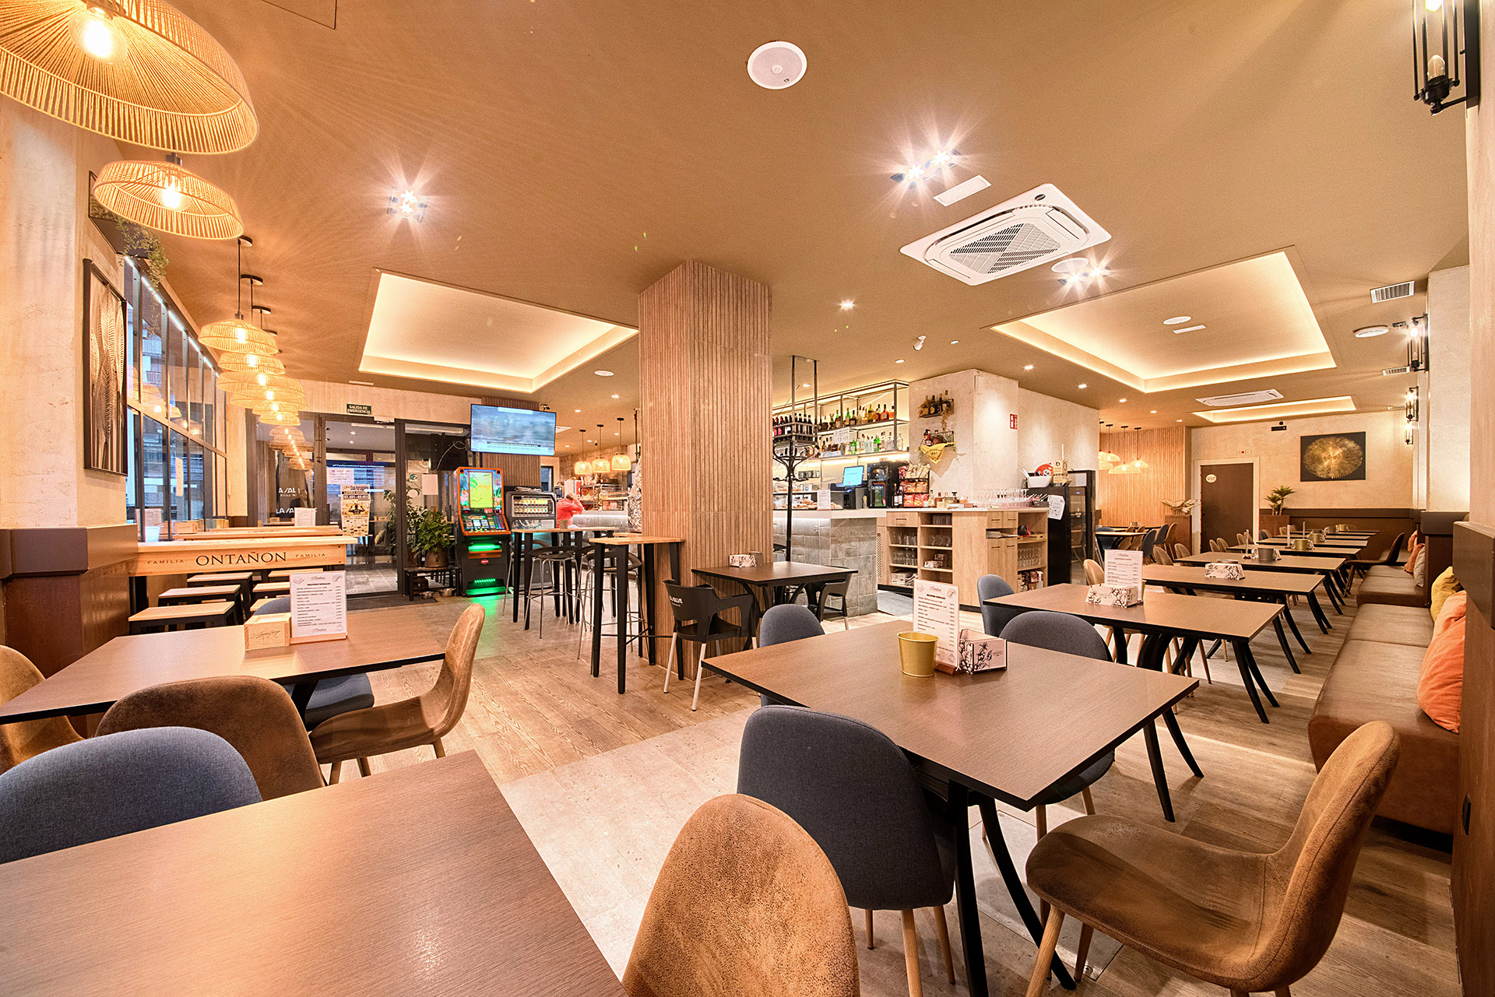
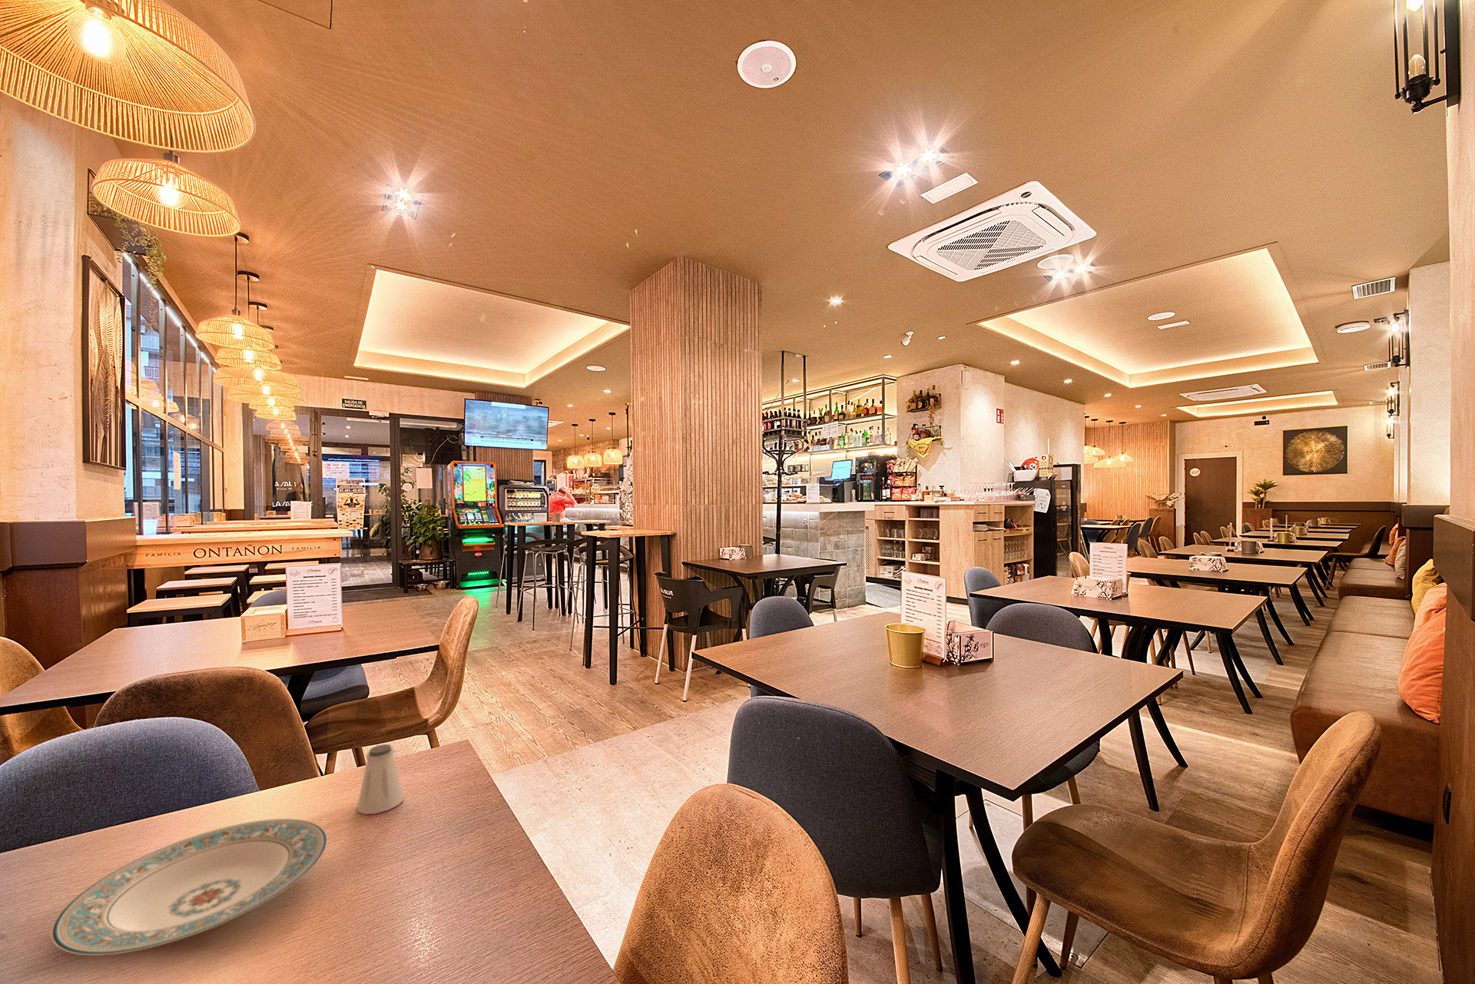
+ plate [49,818,328,957]
+ saltshaker [357,743,404,815]
